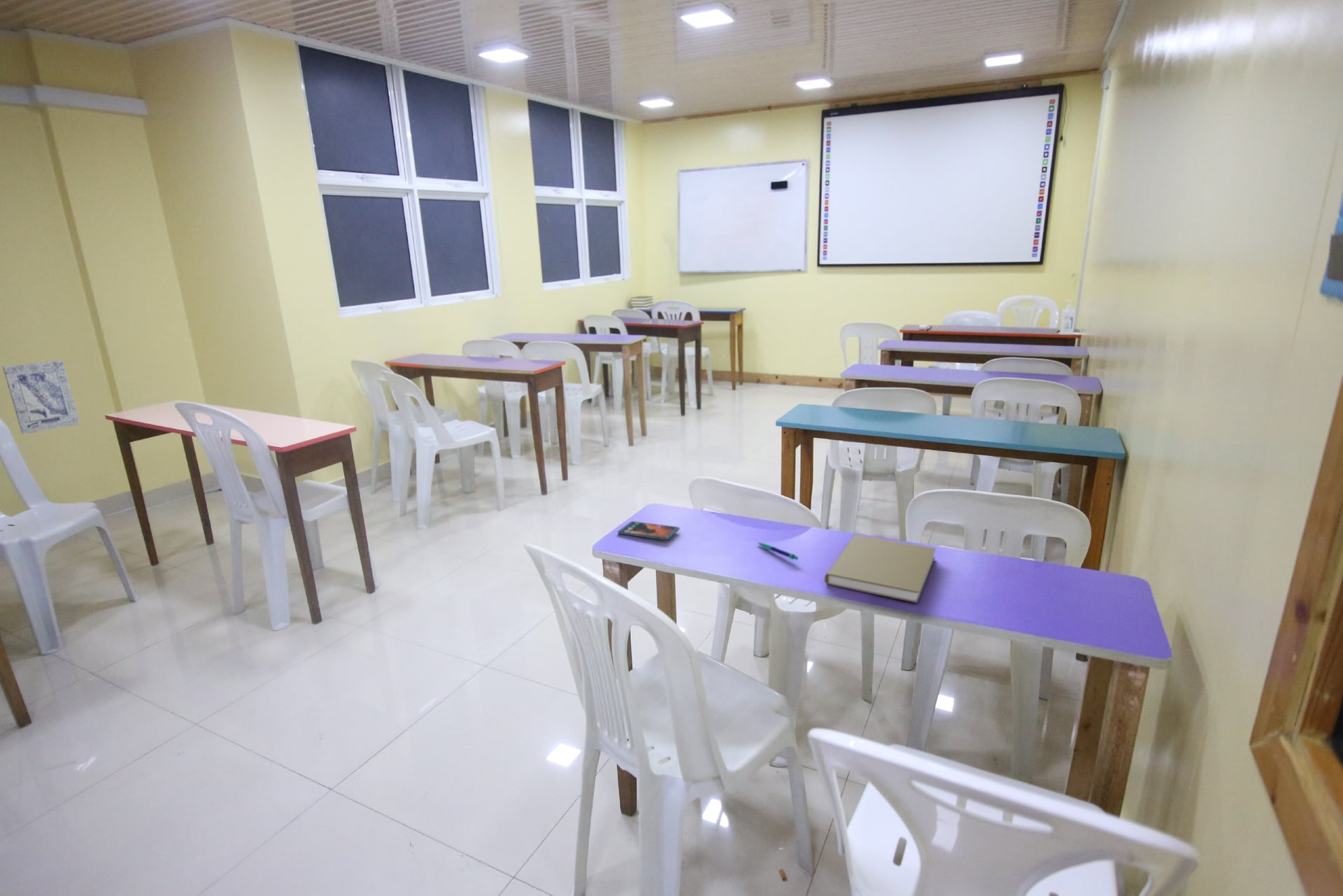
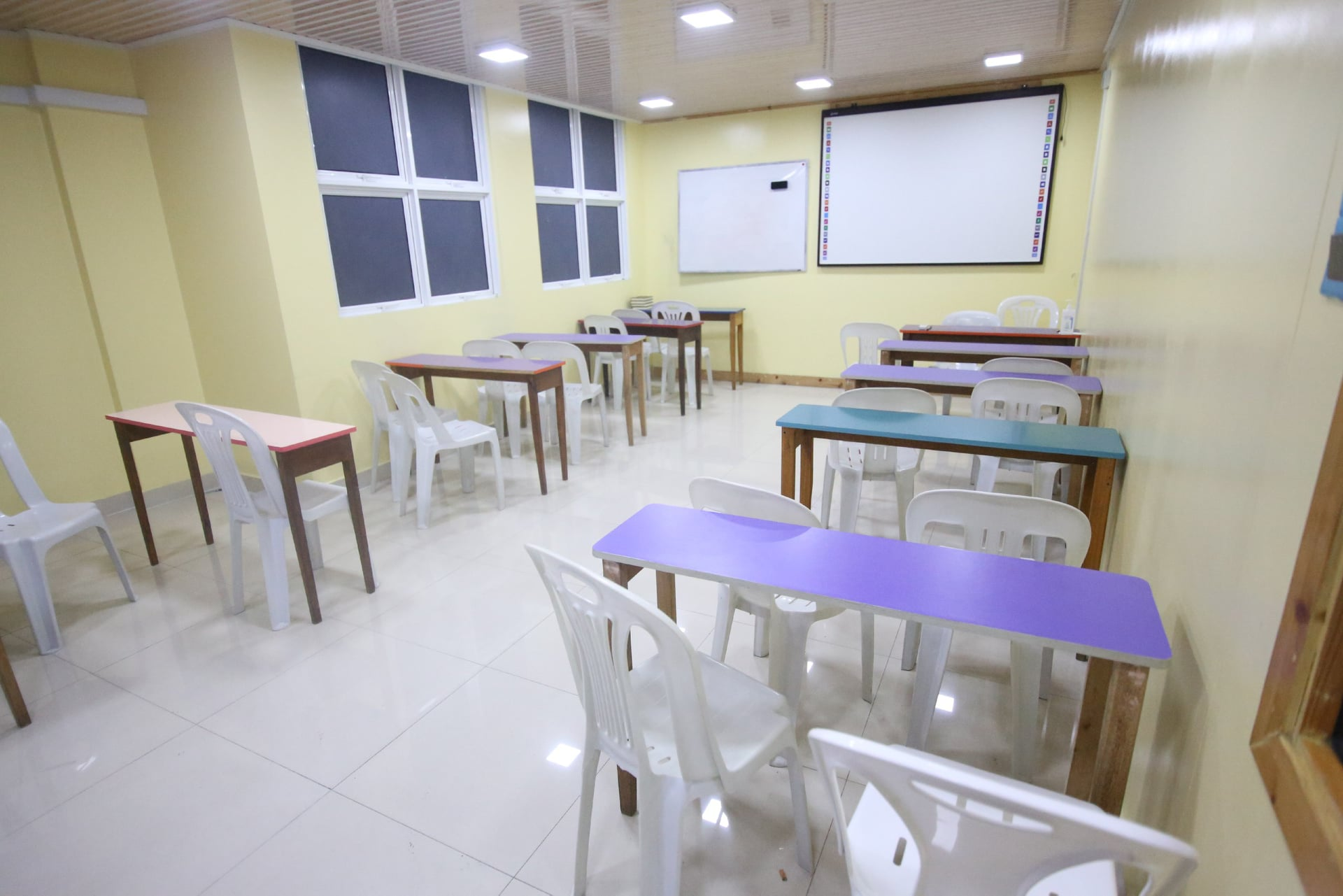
- smartphone [617,520,681,541]
- book [824,534,937,604]
- wall art [1,360,80,435]
- pen [757,542,799,561]
